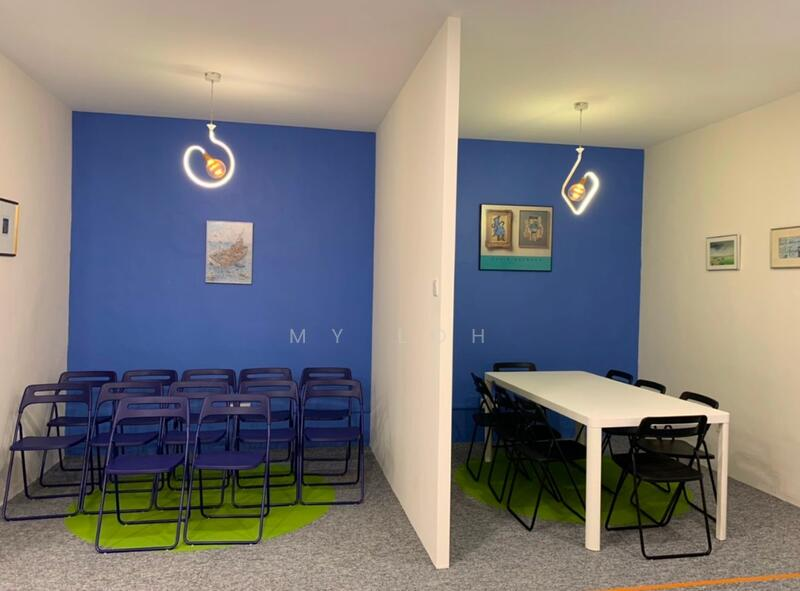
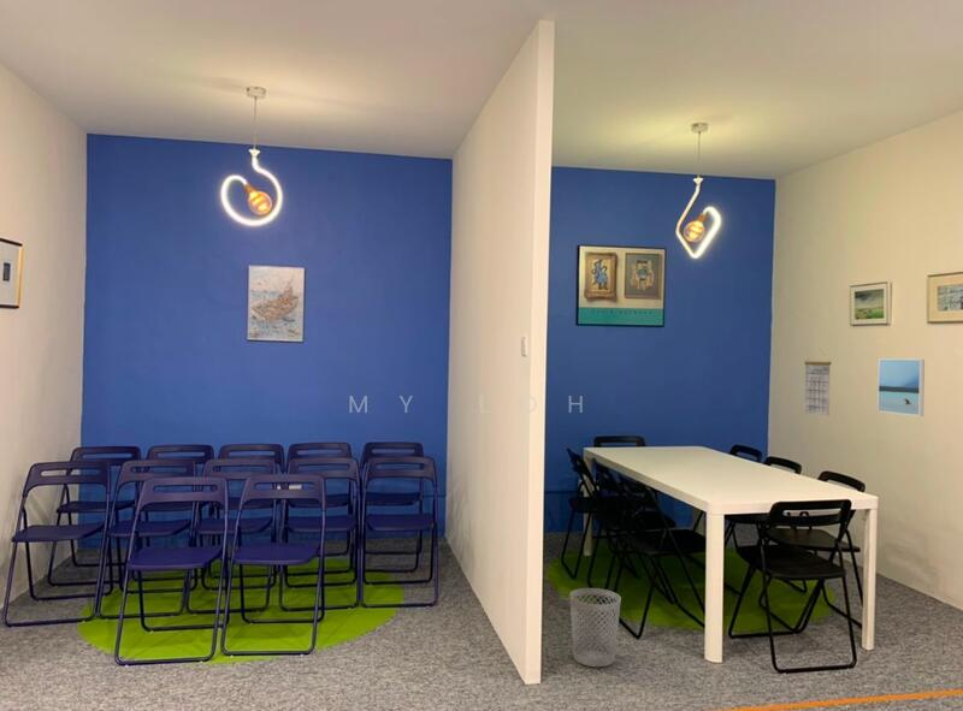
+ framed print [876,357,926,417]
+ wastebasket [568,587,622,668]
+ calendar [803,350,833,417]
